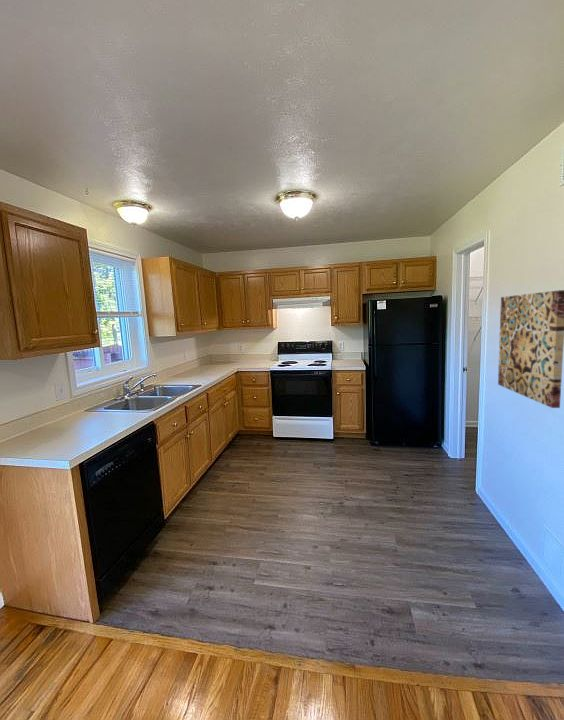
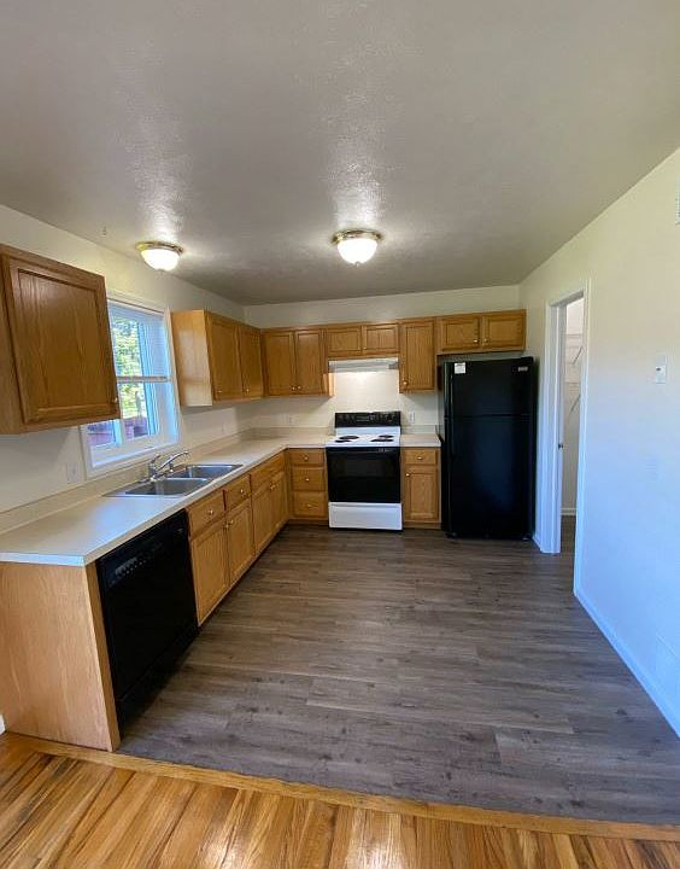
- wall art [497,289,564,409]
